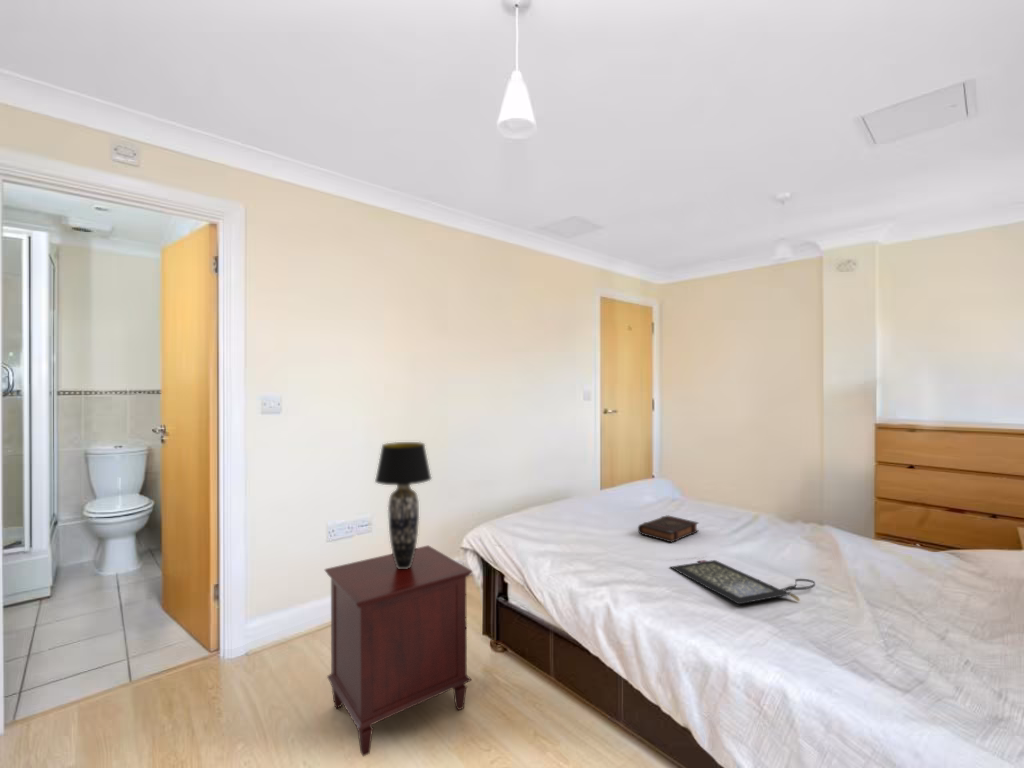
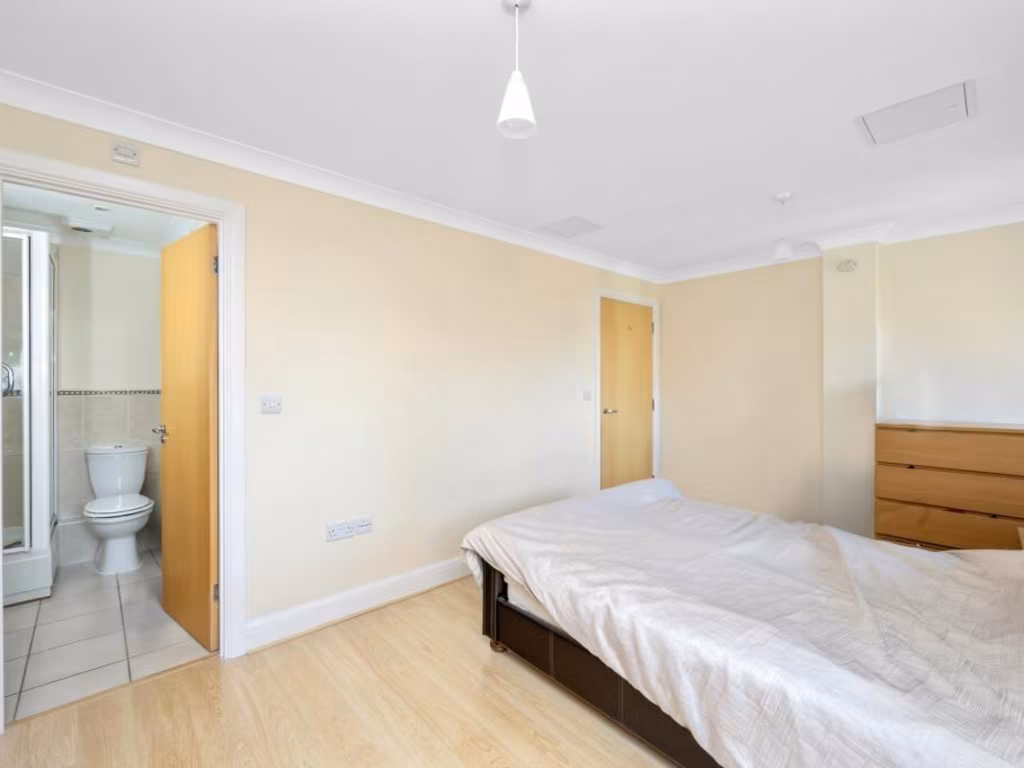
- book [637,514,700,544]
- clutch bag [669,559,816,605]
- nightstand [324,544,473,757]
- table lamp [374,441,433,569]
